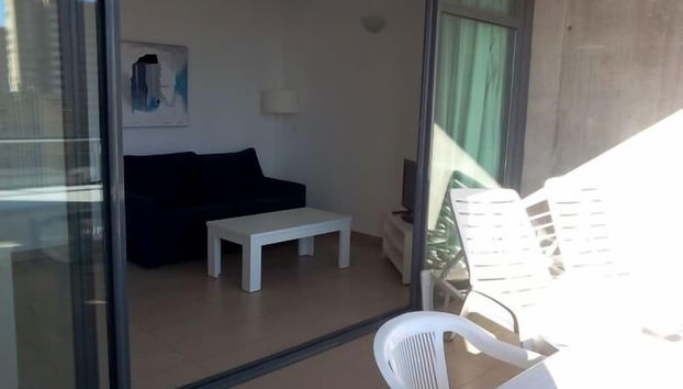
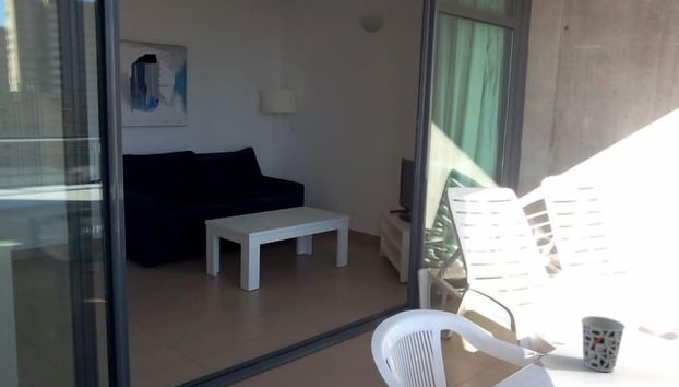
+ cup [581,315,627,373]
